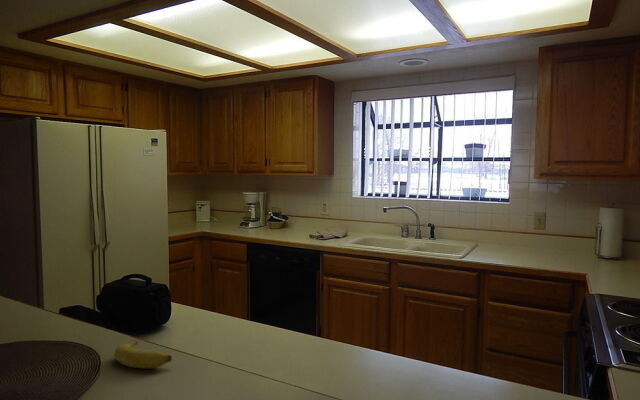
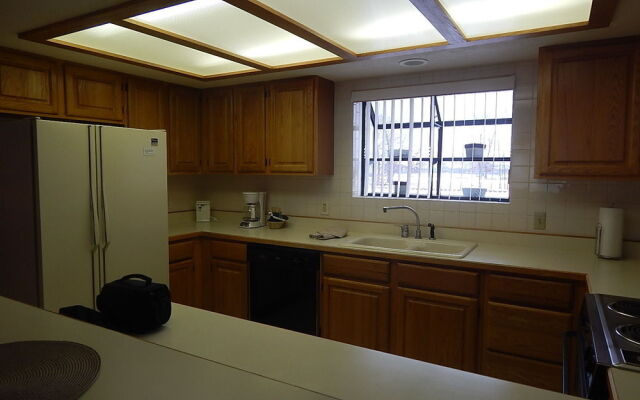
- banana [113,339,173,369]
